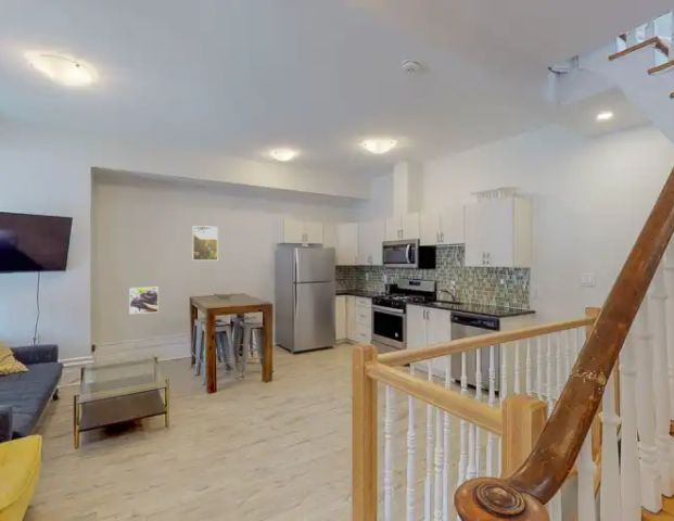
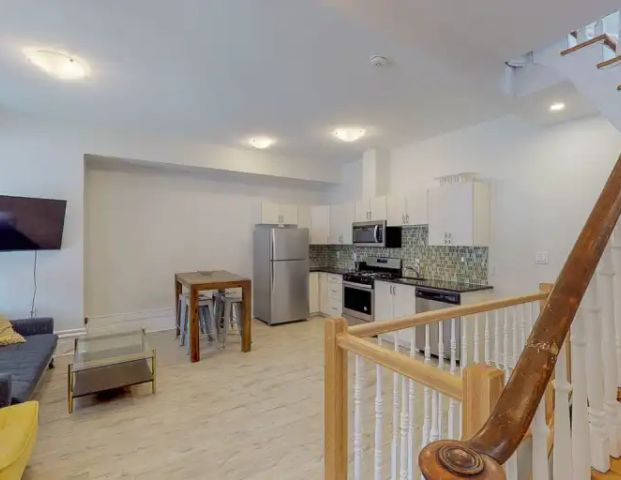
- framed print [128,287,160,315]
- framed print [191,225,219,262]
